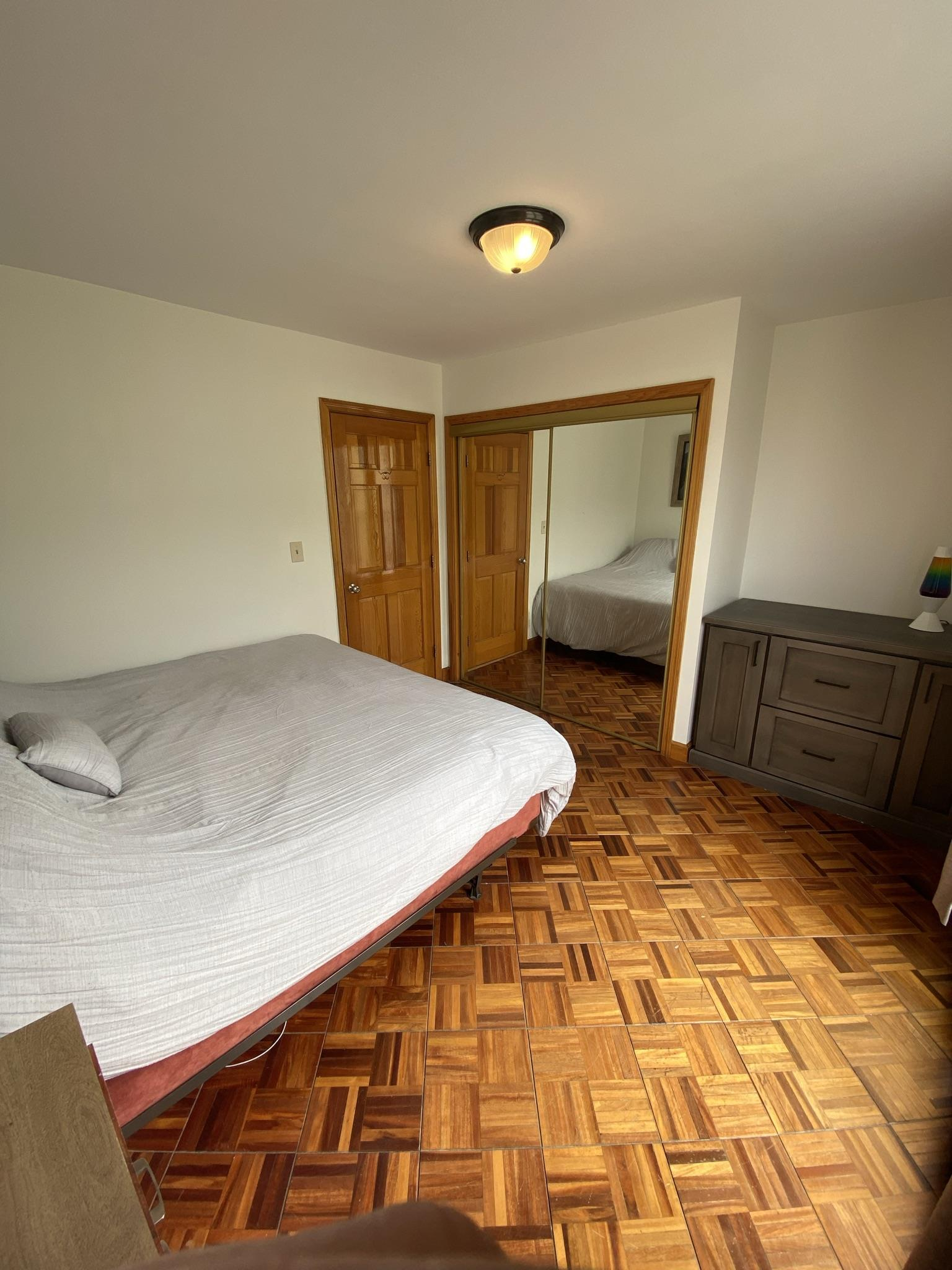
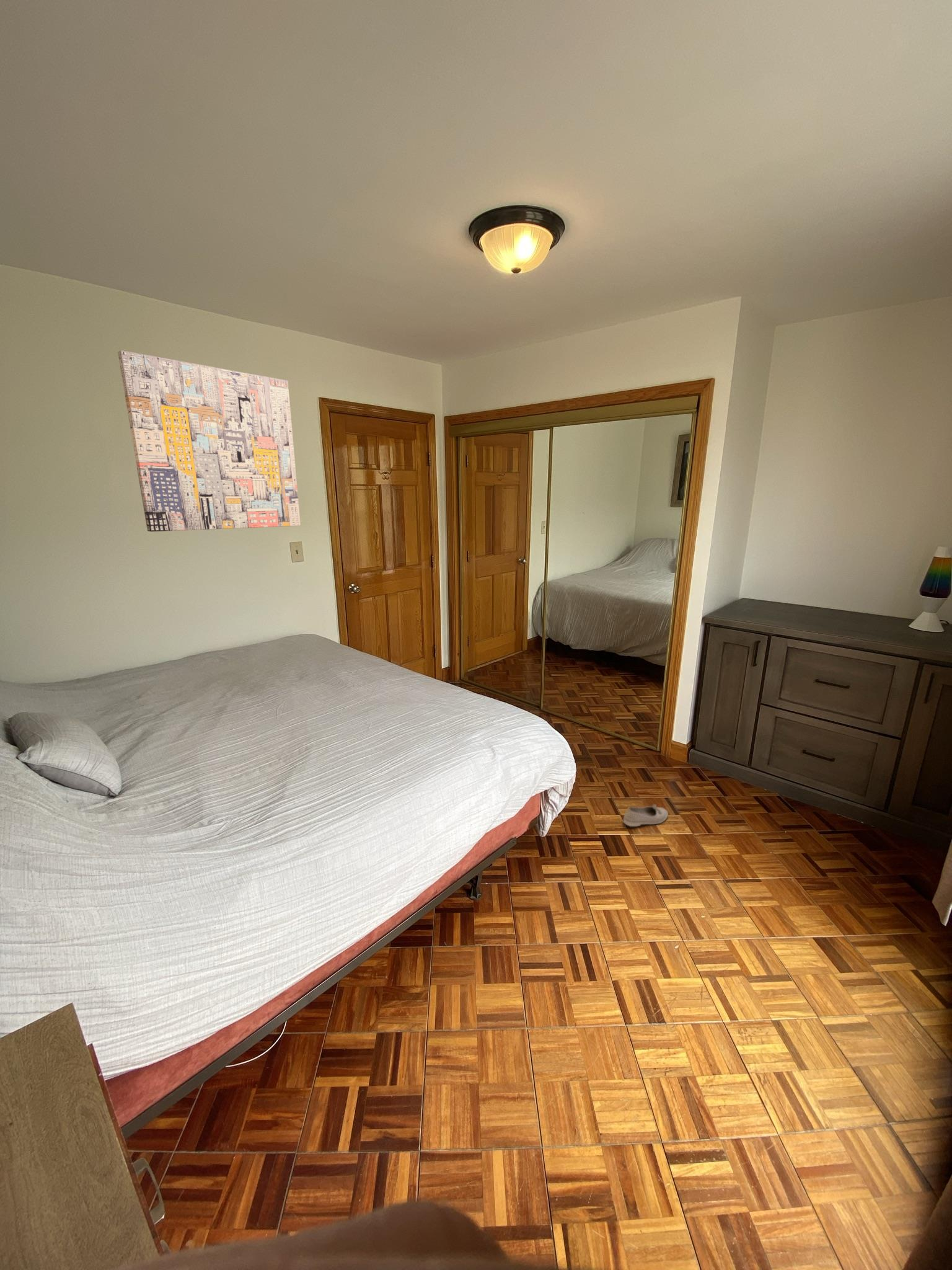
+ shoe [623,804,669,827]
+ wall art [117,350,301,532]
